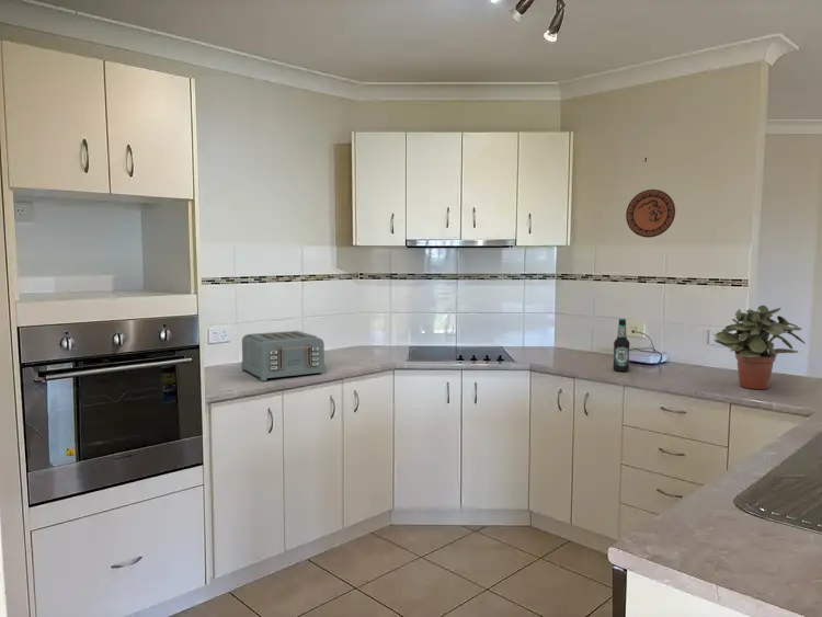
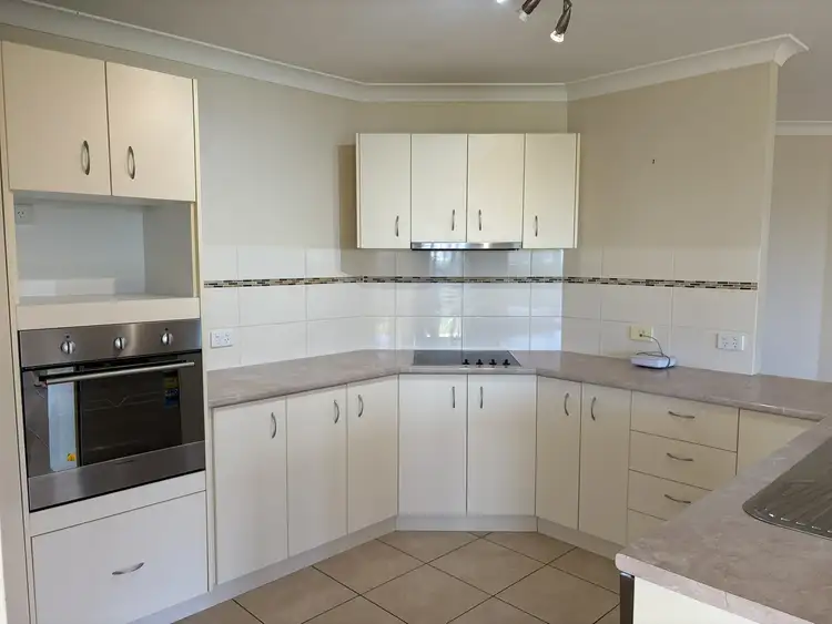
- toaster [240,330,327,381]
- potted plant [713,305,807,390]
- decorative plate [625,188,676,239]
- bottle [612,318,631,373]
